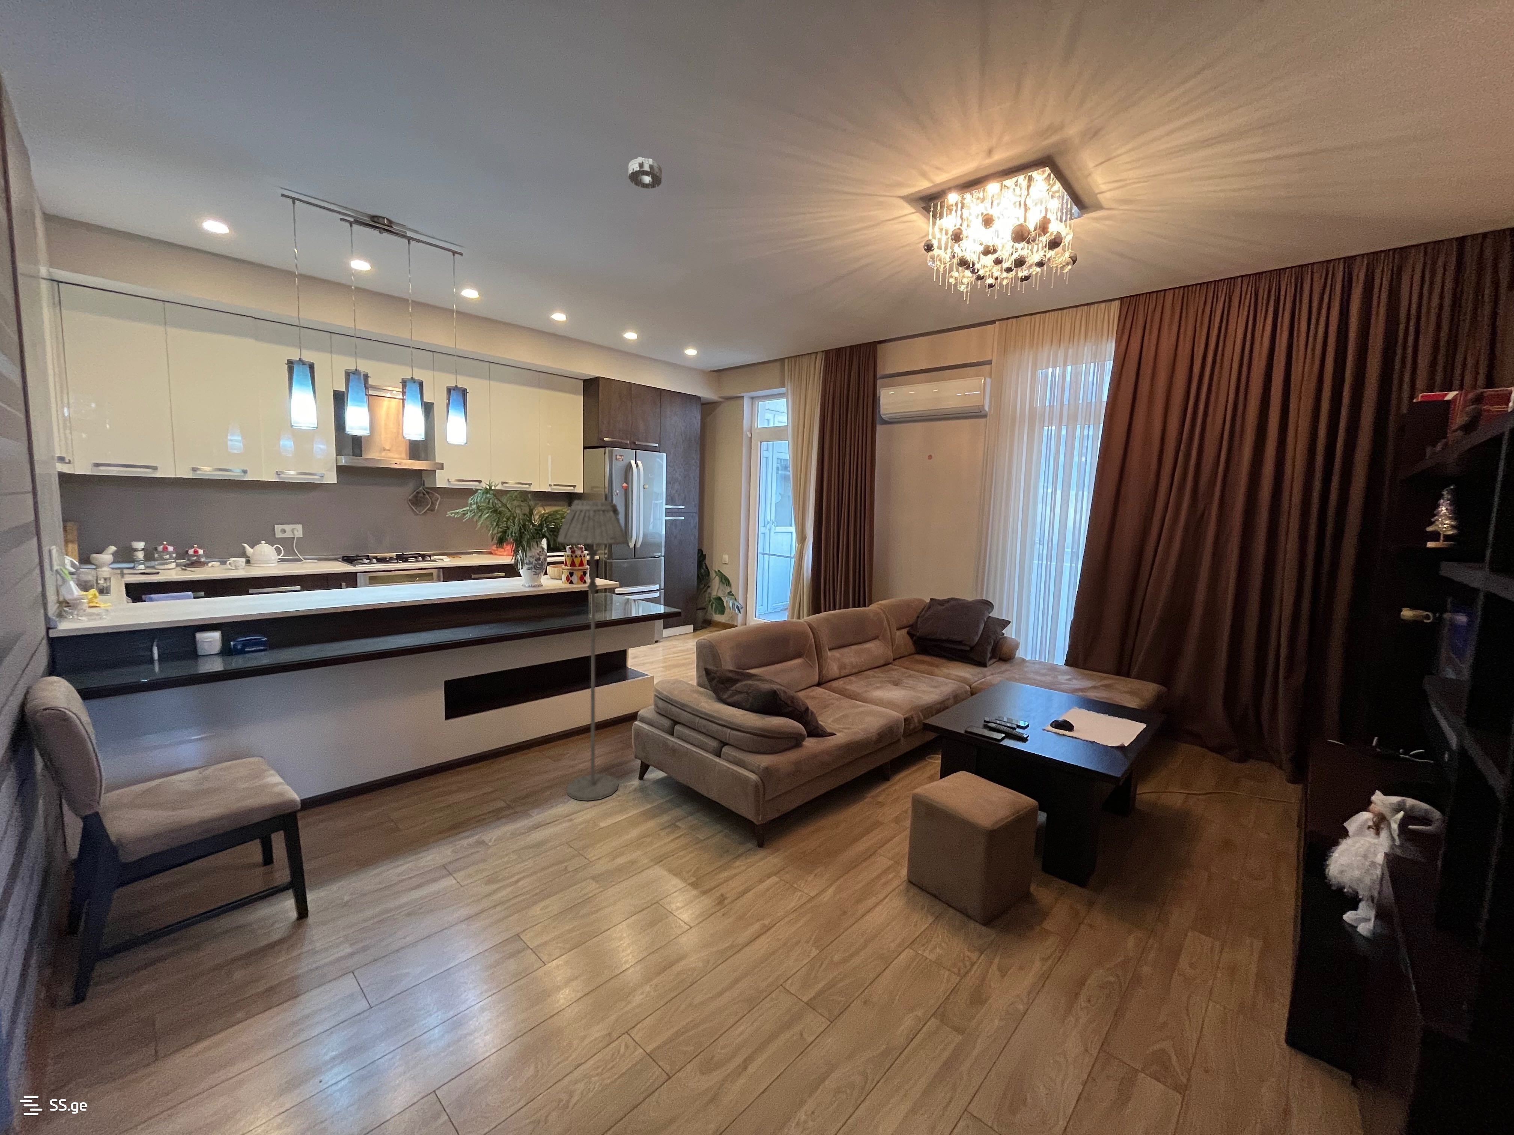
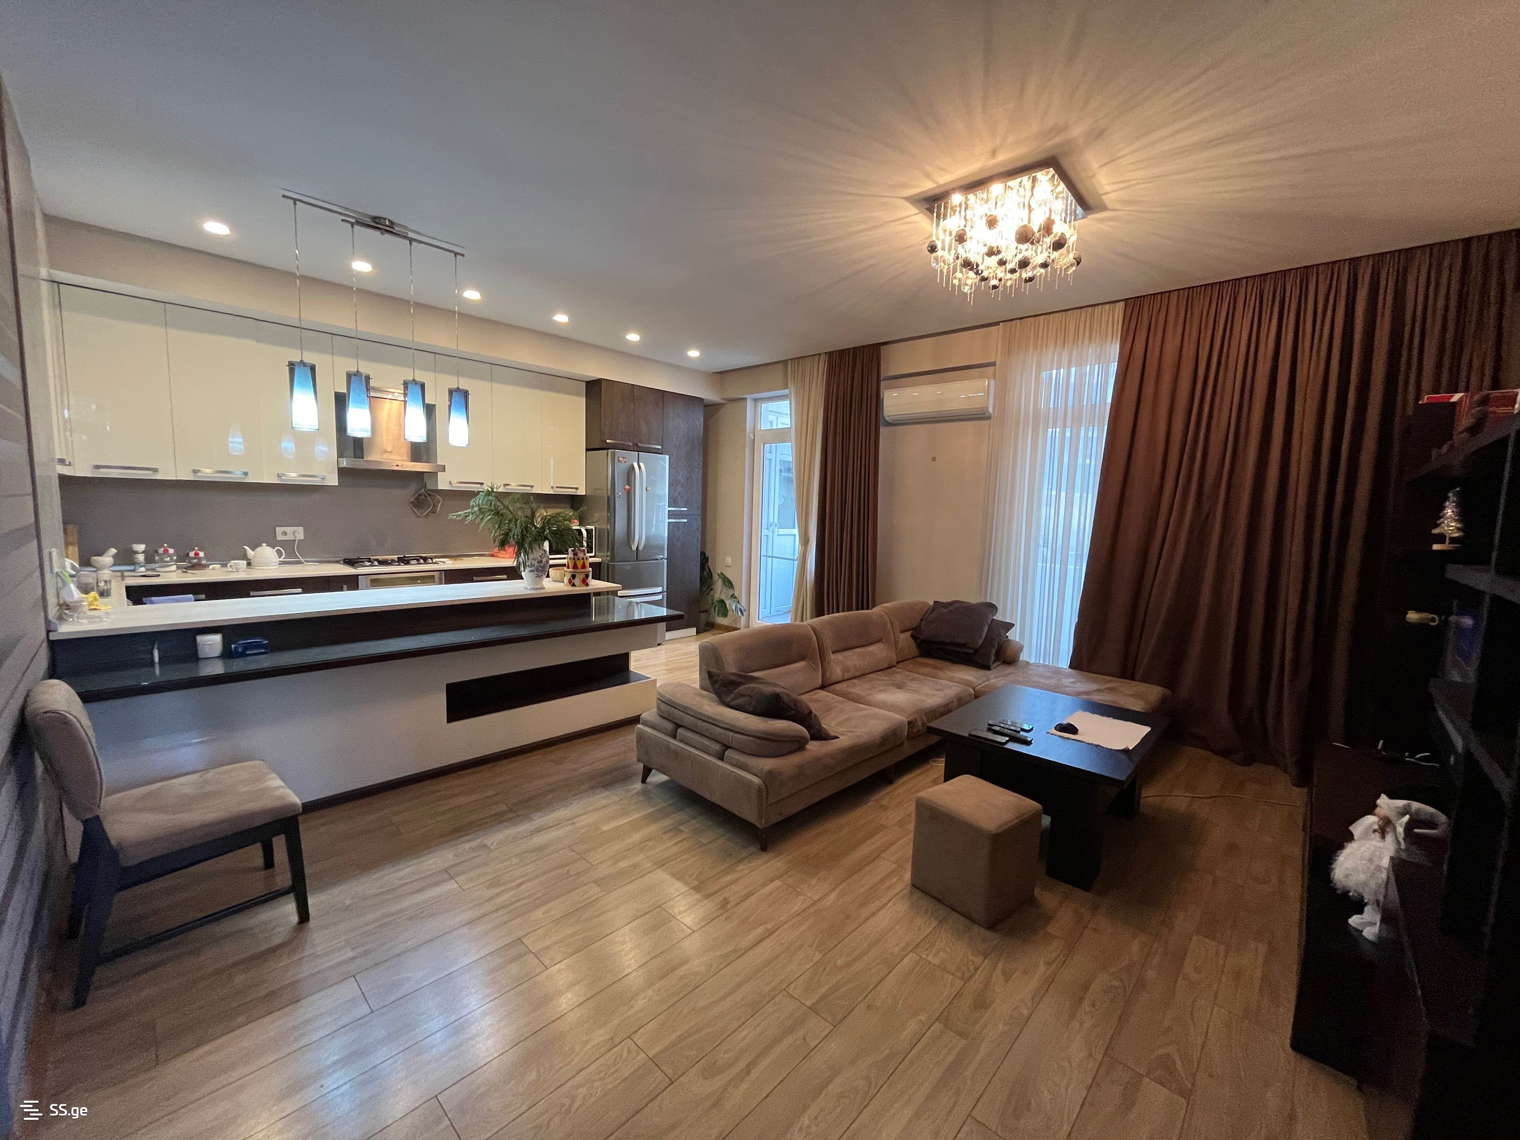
- floor lamp [557,500,627,801]
- smoke detector [628,156,663,190]
